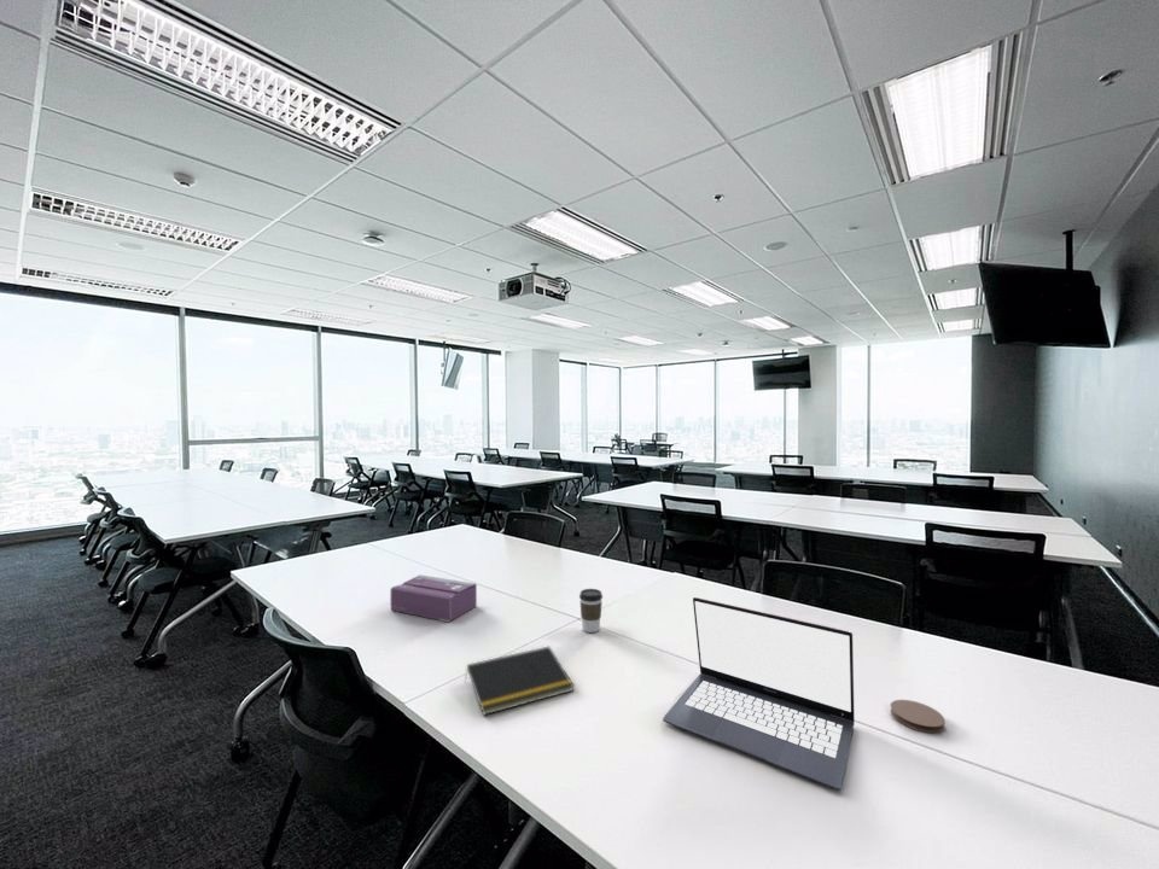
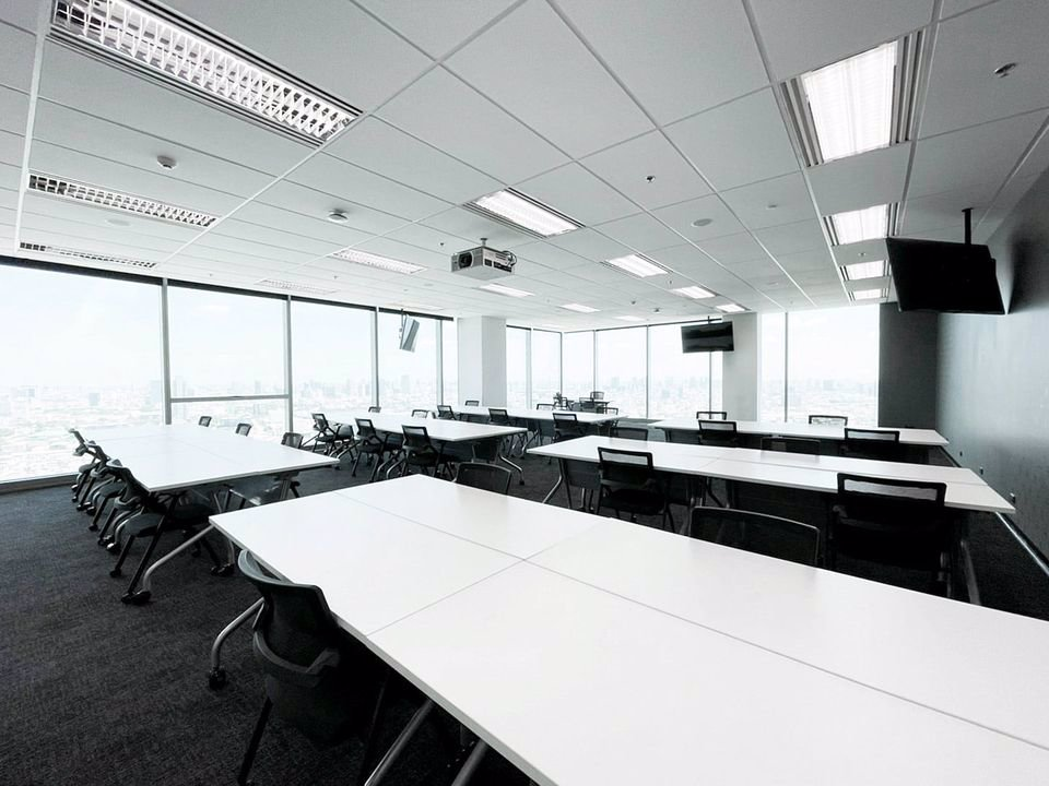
- notepad [464,646,576,717]
- coffee cup [578,588,604,634]
- laptop [662,596,856,791]
- tissue box [389,573,478,623]
- coaster [890,699,947,734]
